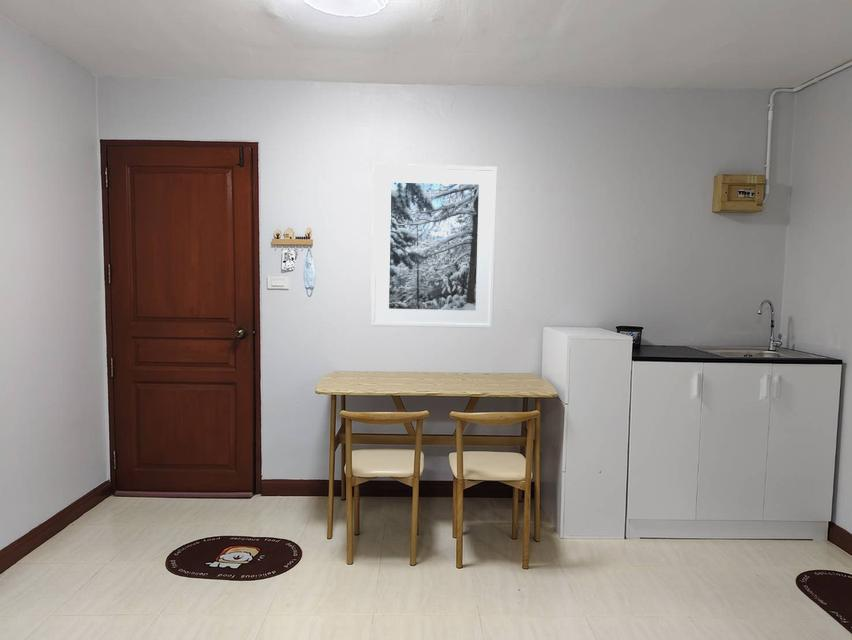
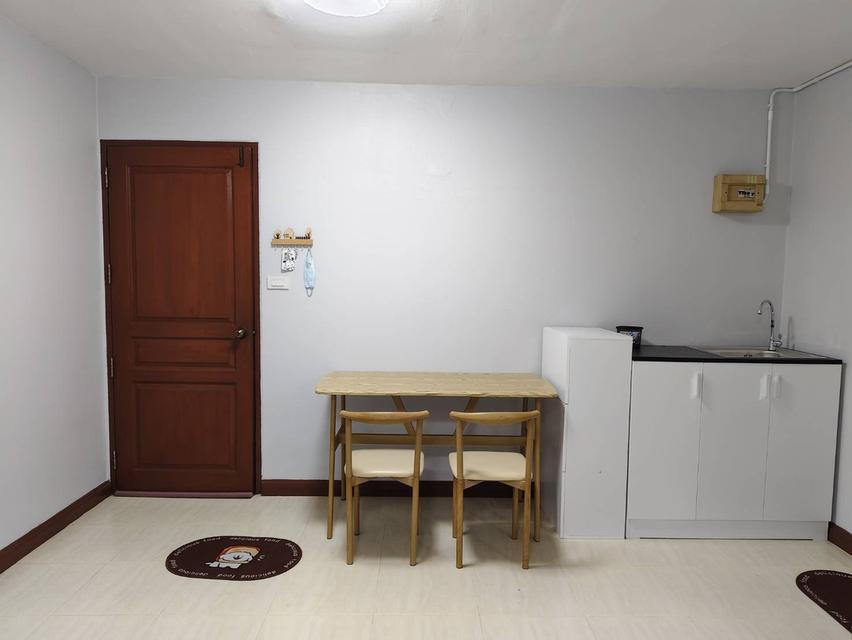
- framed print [370,163,498,329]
